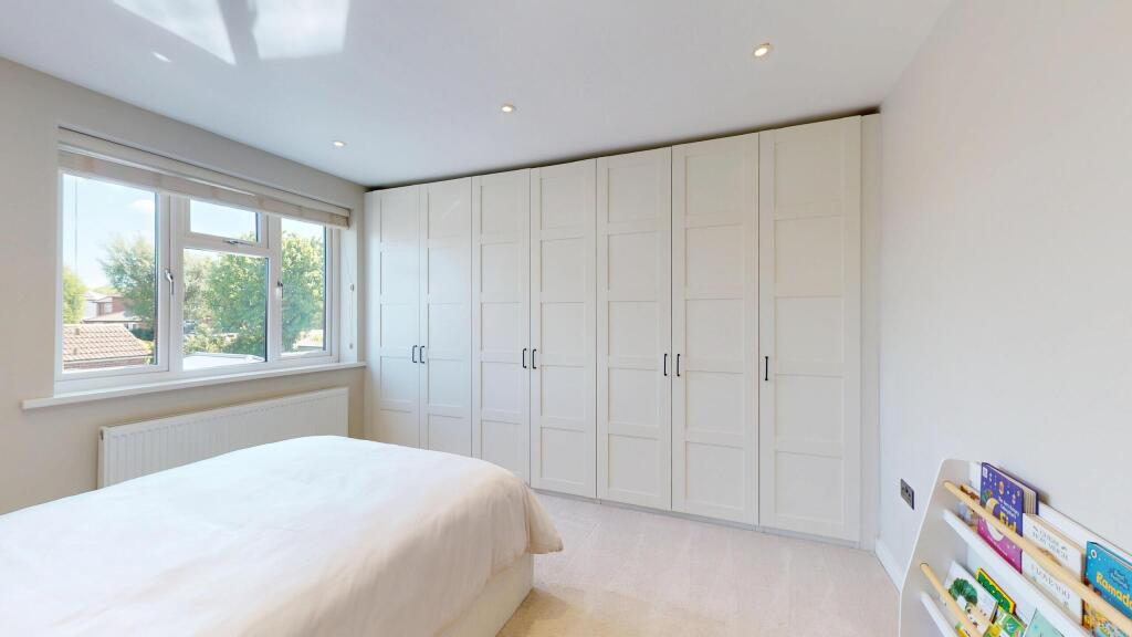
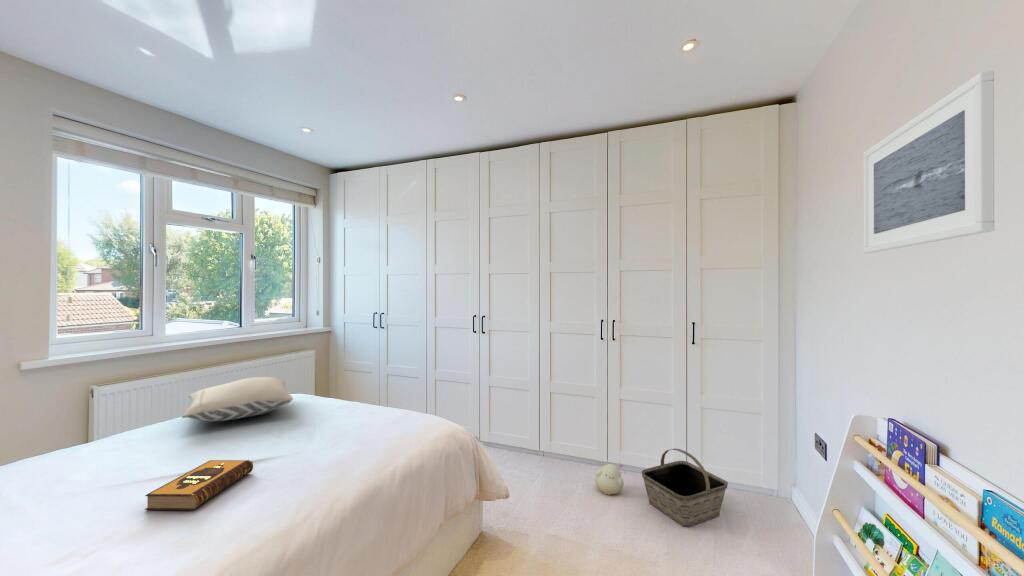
+ pillow [181,376,294,422]
+ basket [641,447,729,528]
+ hardback book [144,459,254,512]
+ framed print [862,70,995,254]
+ plush toy [594,462,626,496]
